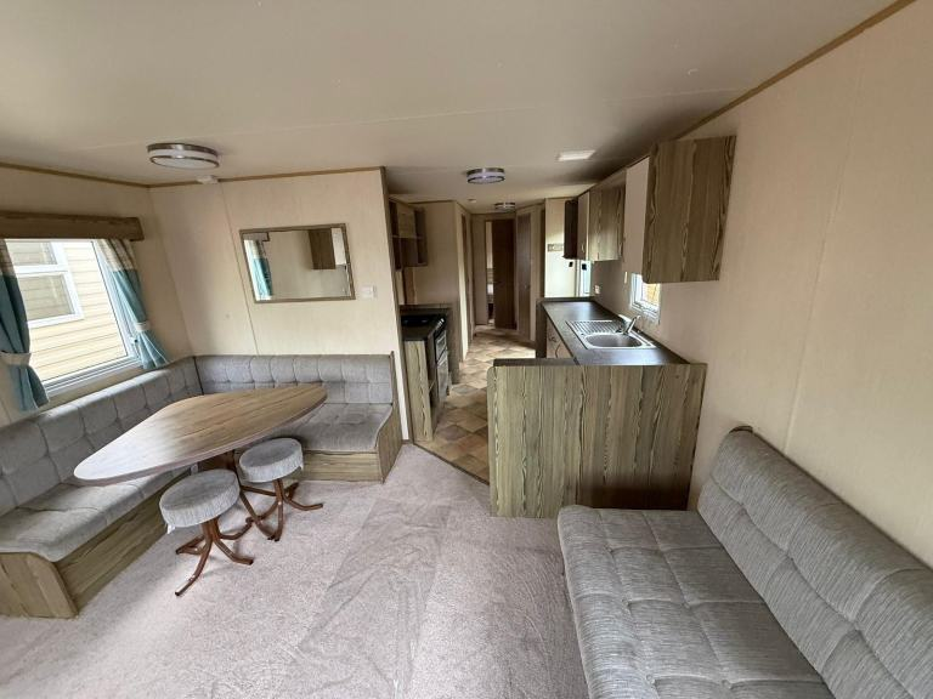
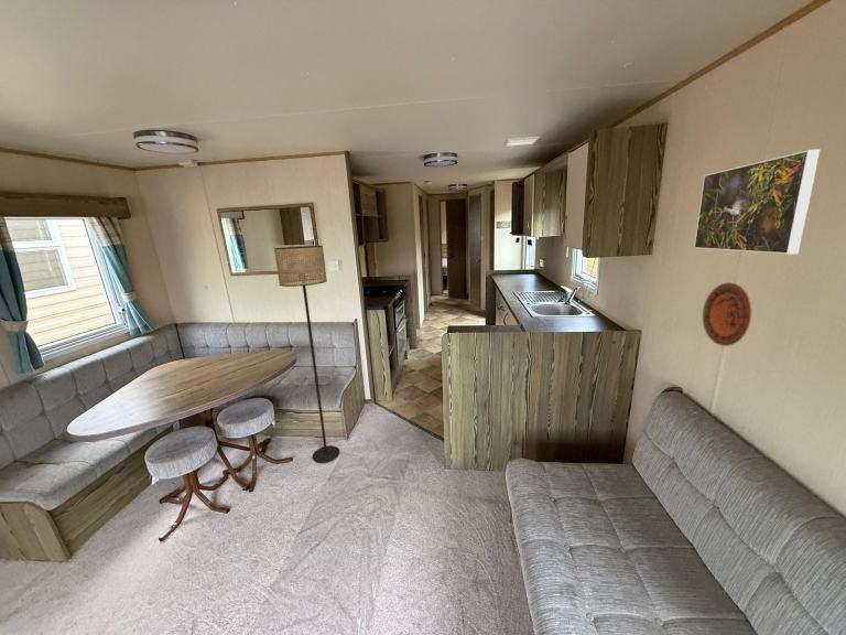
+ decorative plate [702,281,753,347]
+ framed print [693,148,822,255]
+ floor lamp [273,245,340,464]
